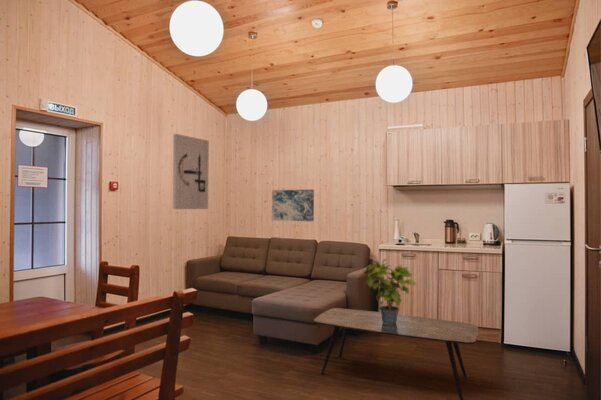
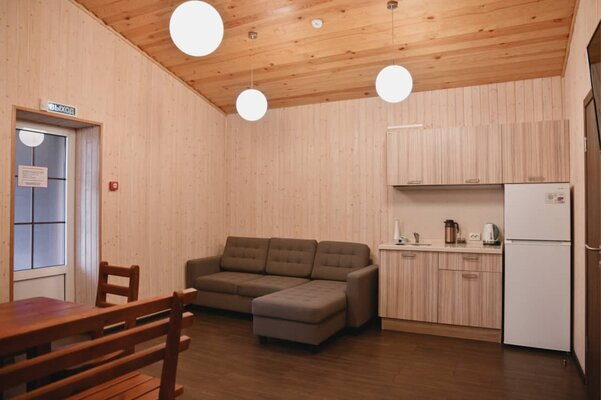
- coffee table [313,307,479,400]
- potted plant [360,258,418,324]
- wall art [271,189,315,222]
- wall art [172,133,210,210]
